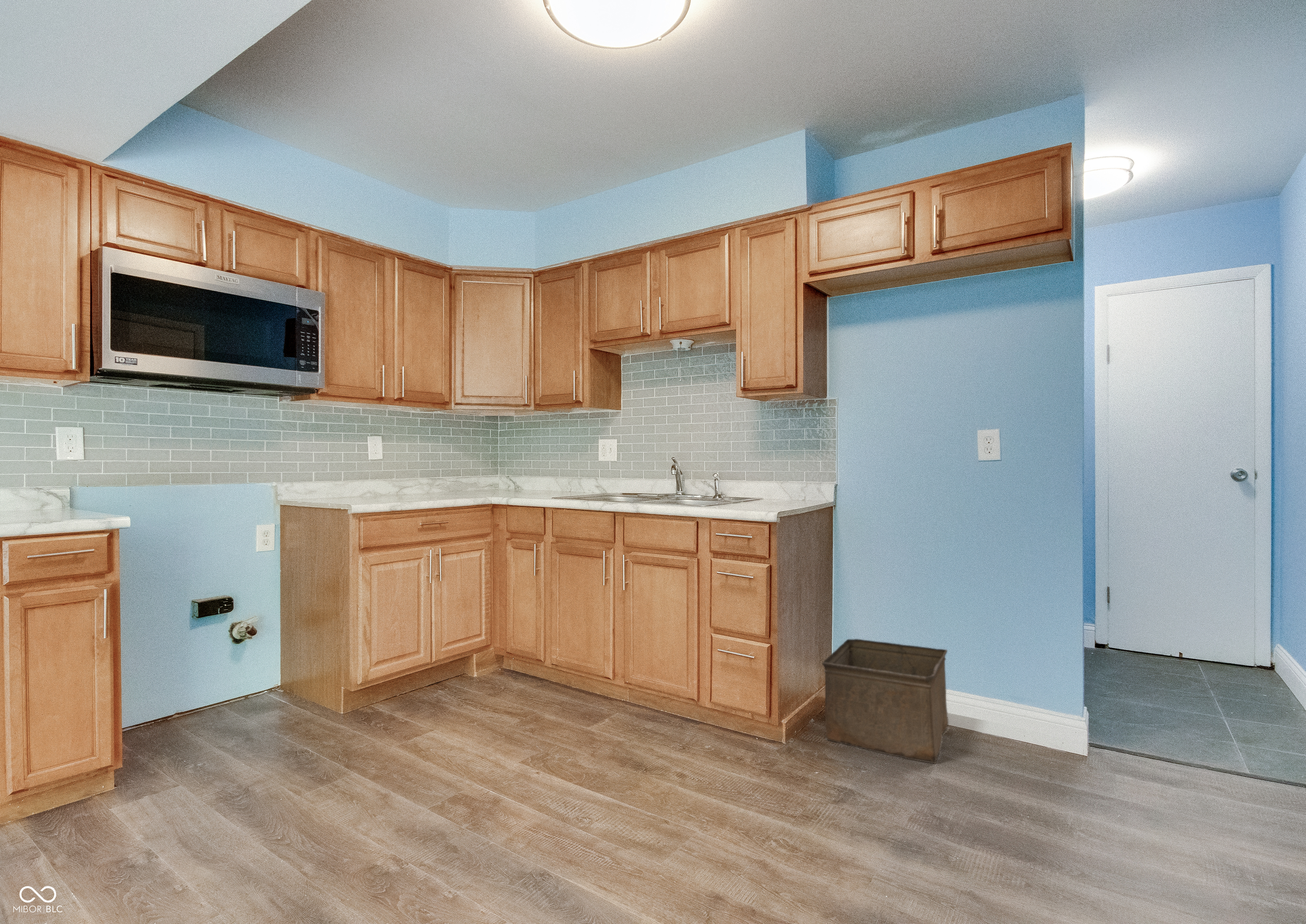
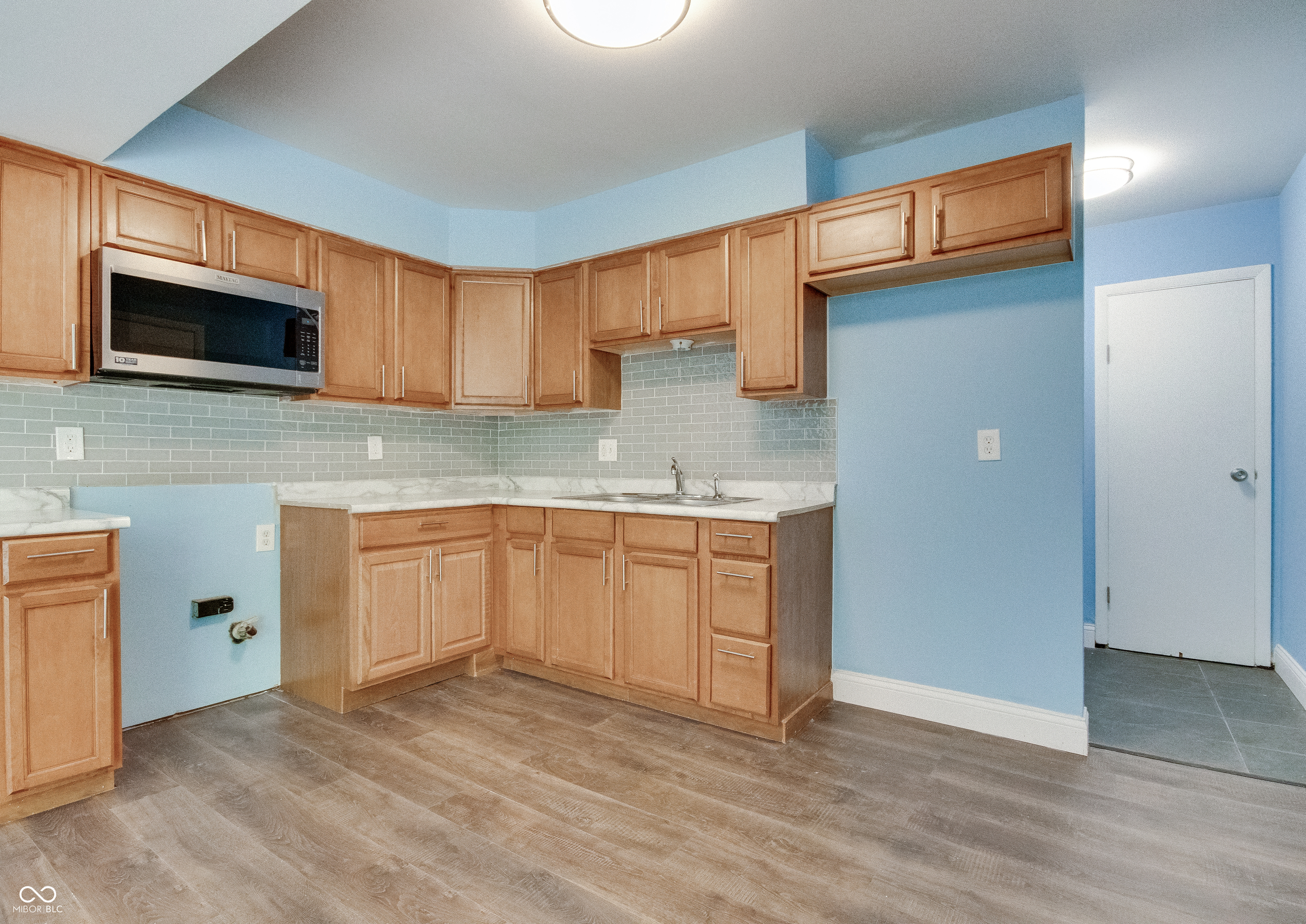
- storage bin [822,638,949,764]
